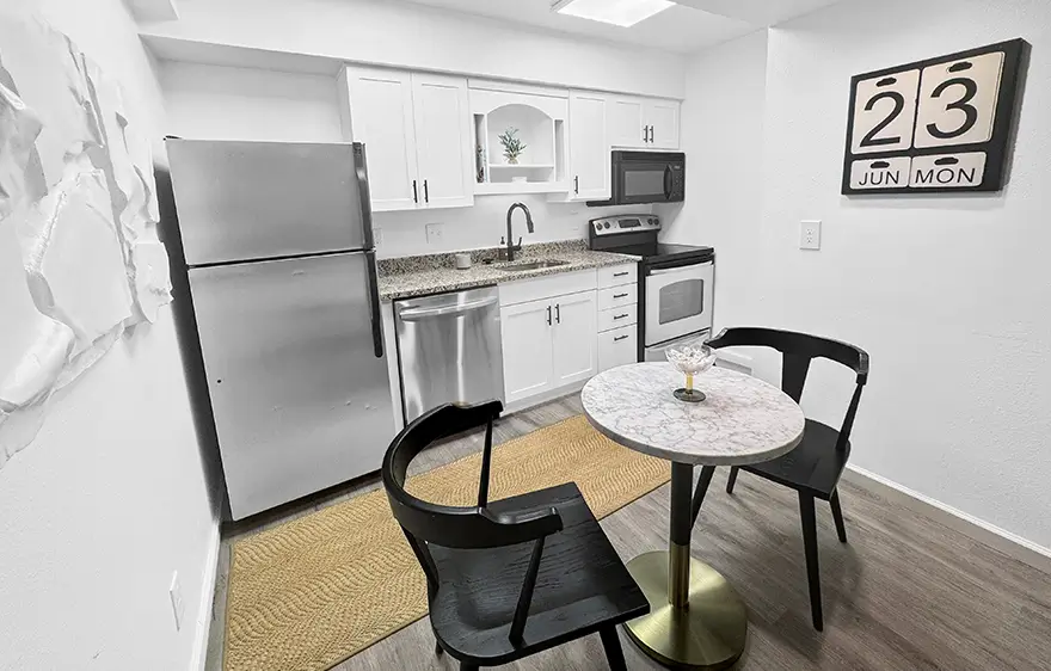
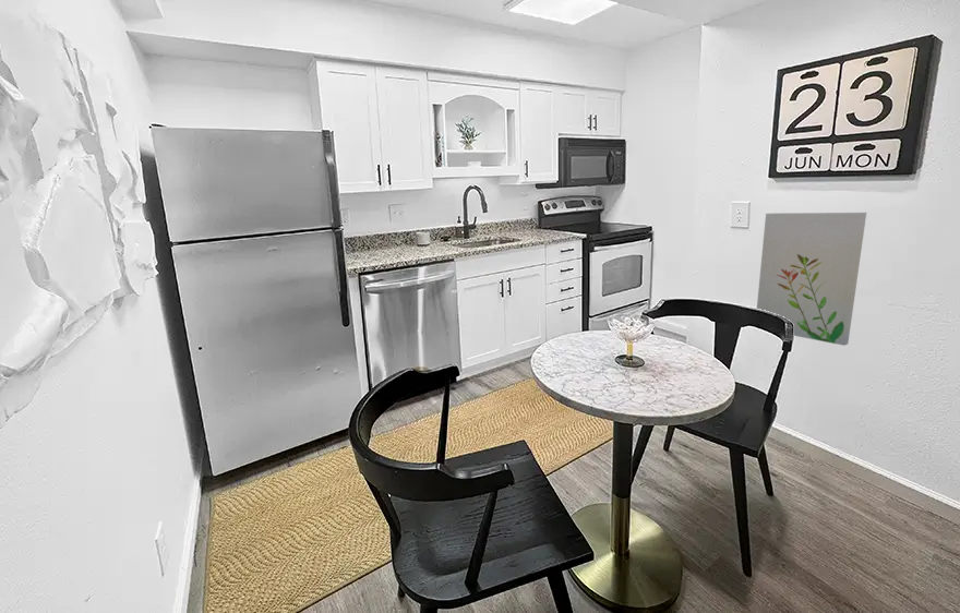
+ wall art [756,212,867,347]
